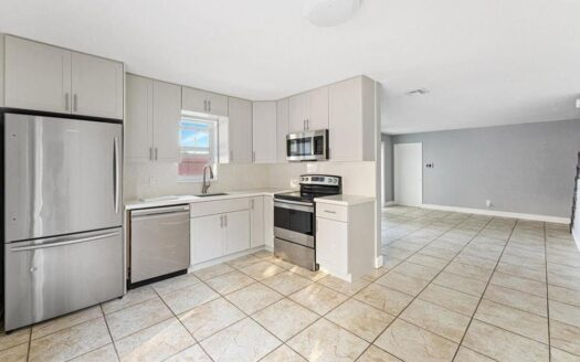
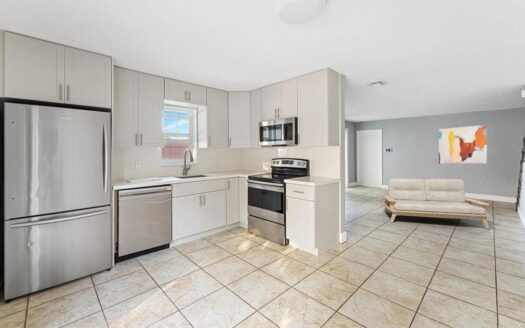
+ loveseat [381,177,491,230]
+ wall art [438,124,488,165]
